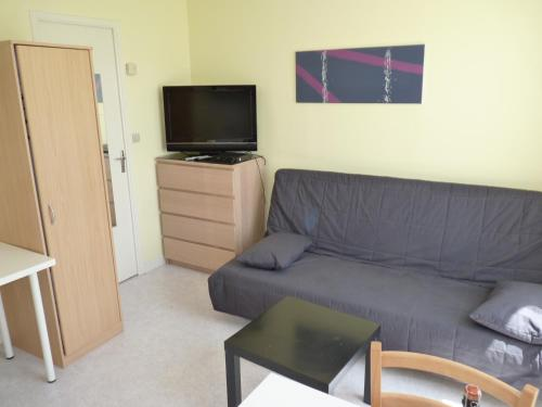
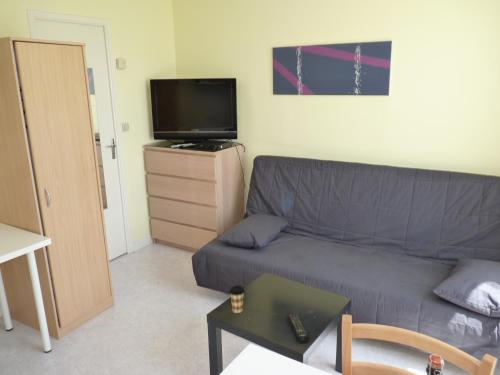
+ remote control [286,313,310,344]
+ coffee cup [228,285,246,314]
